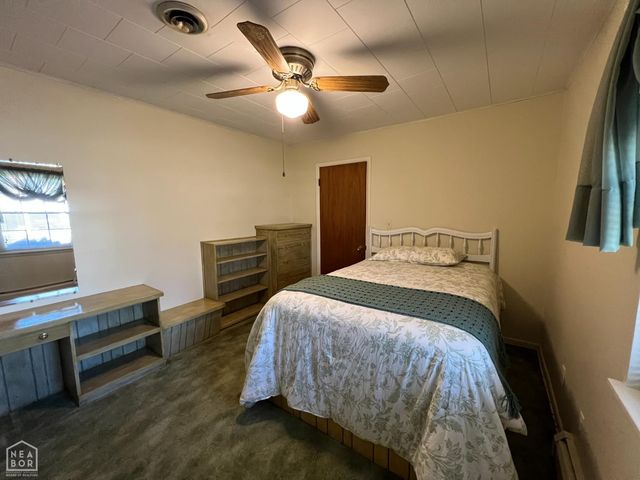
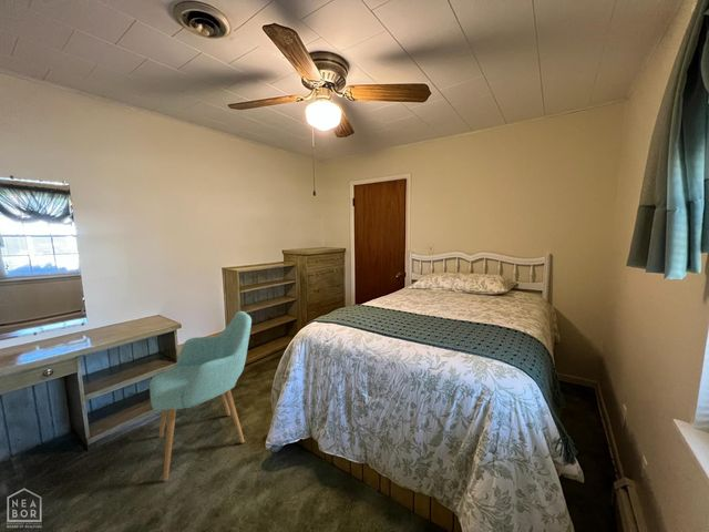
+ chair [148,310,253,482]
